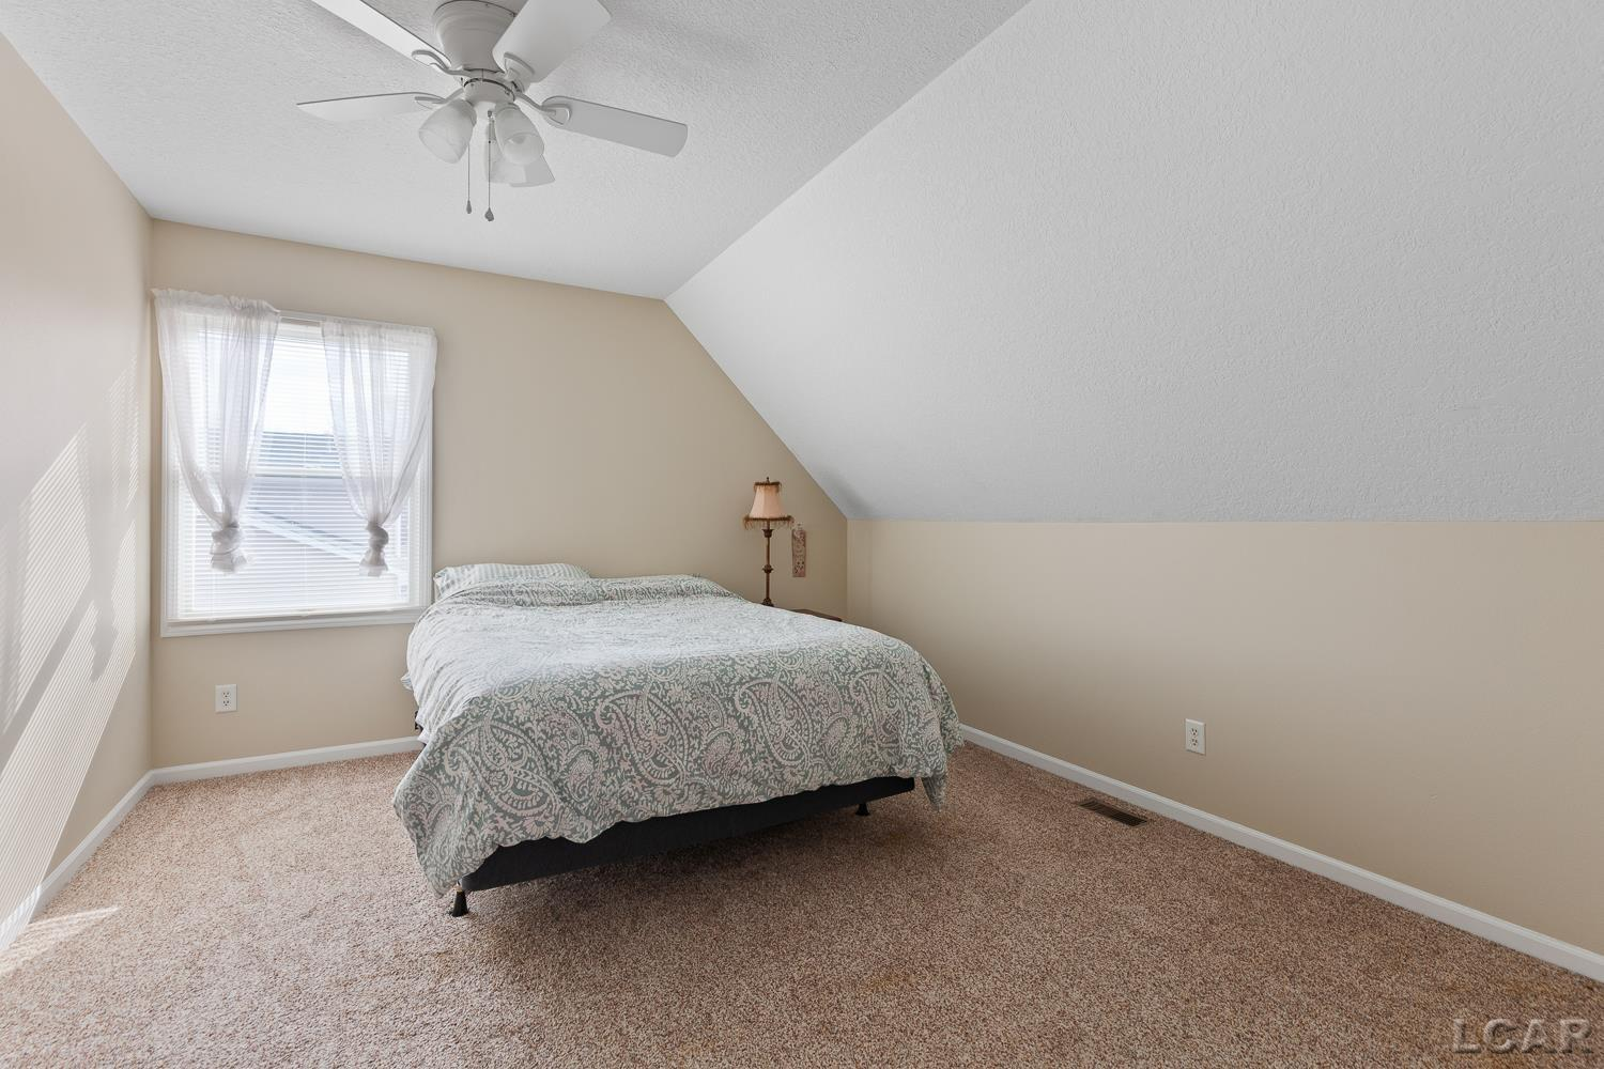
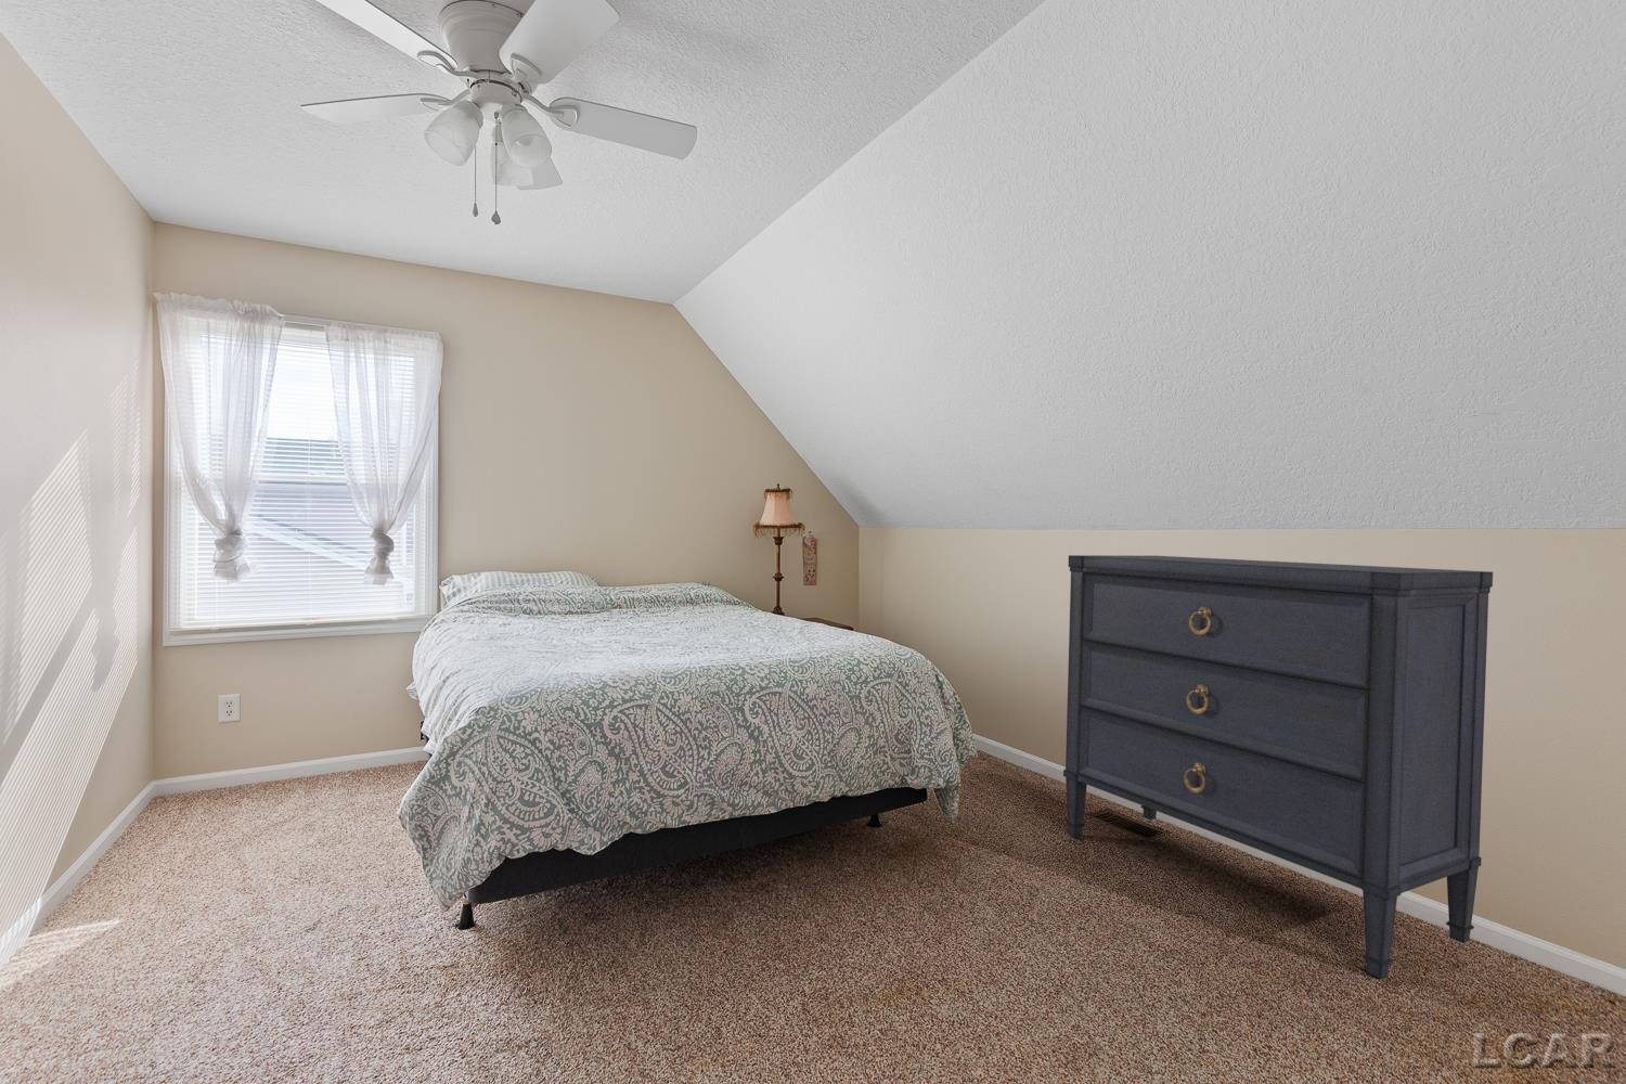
+ dresser [1062,554,1494,980]
